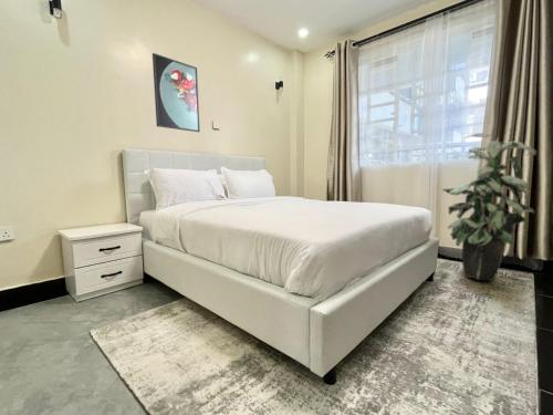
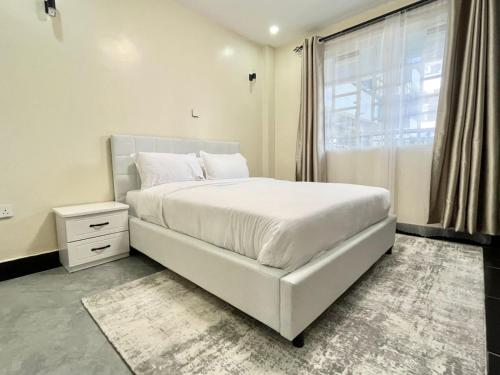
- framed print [152,52,201,133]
- indoor plant [441,132,538,282]
